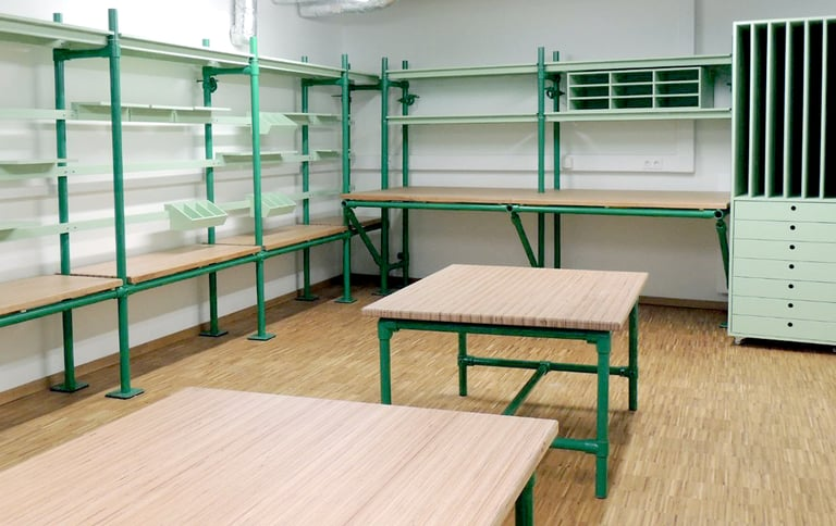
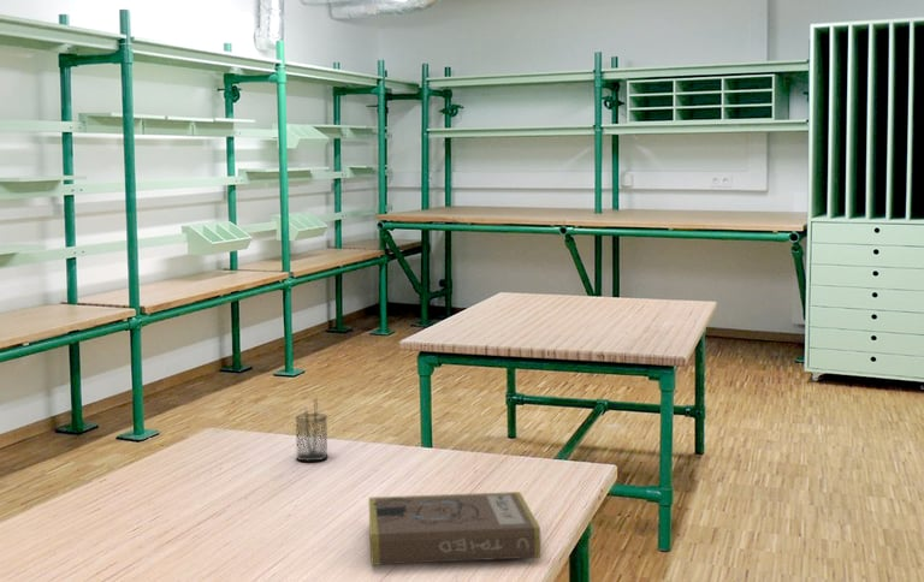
+ book [368,491,541,566]
+ pencil holder [295,394,328,462]
